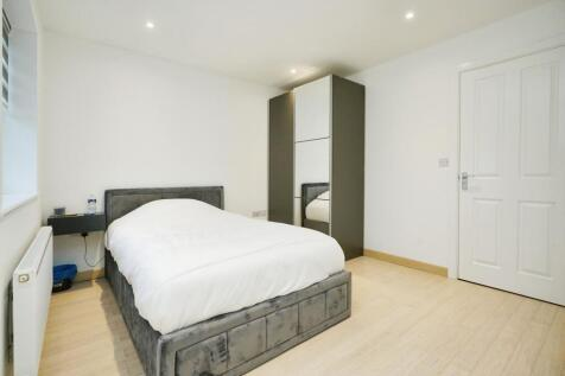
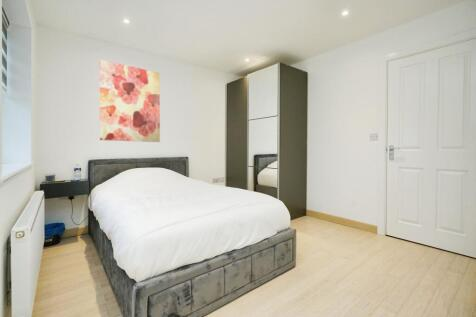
+ wall art [98,59,161,143]
